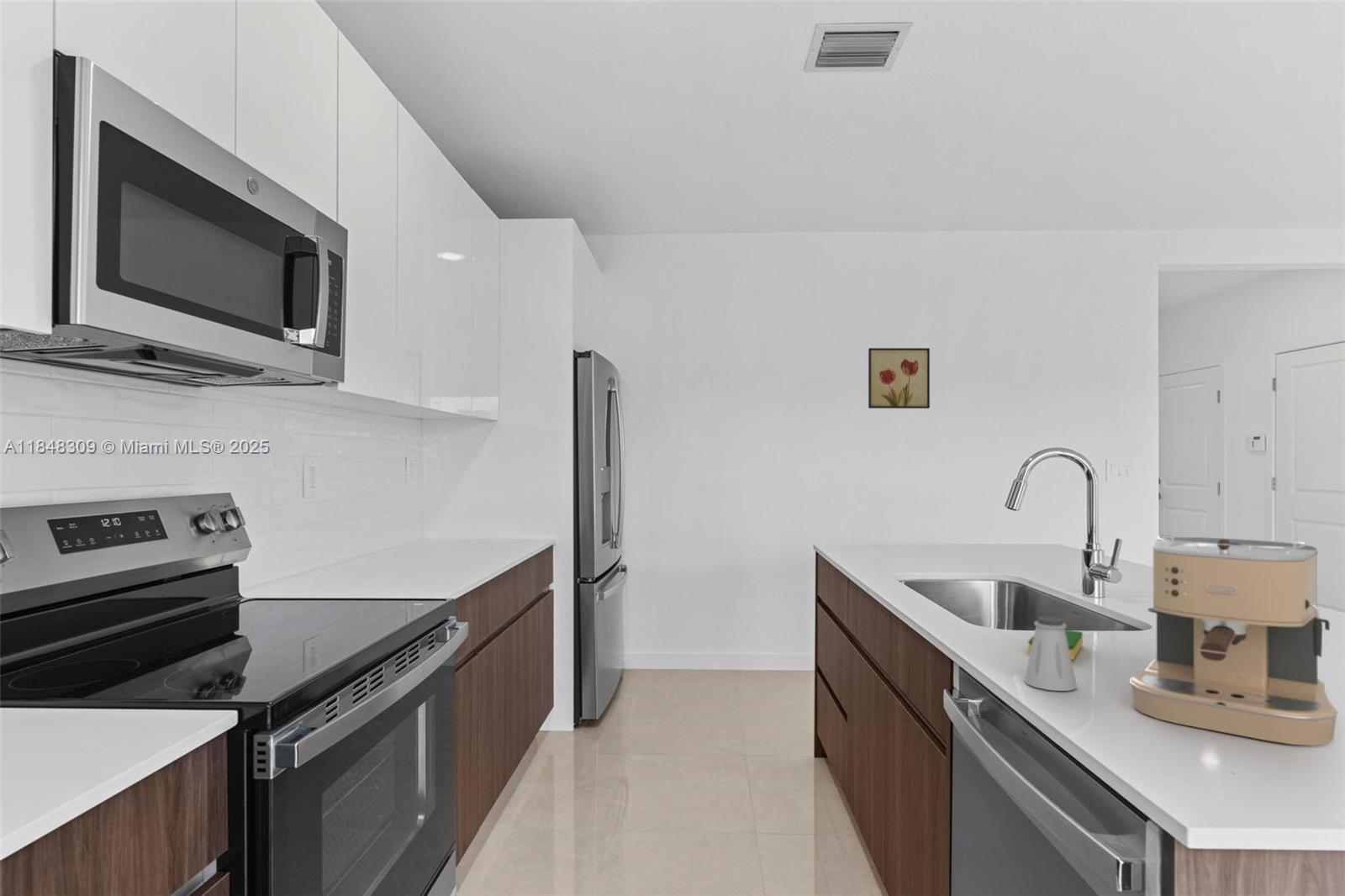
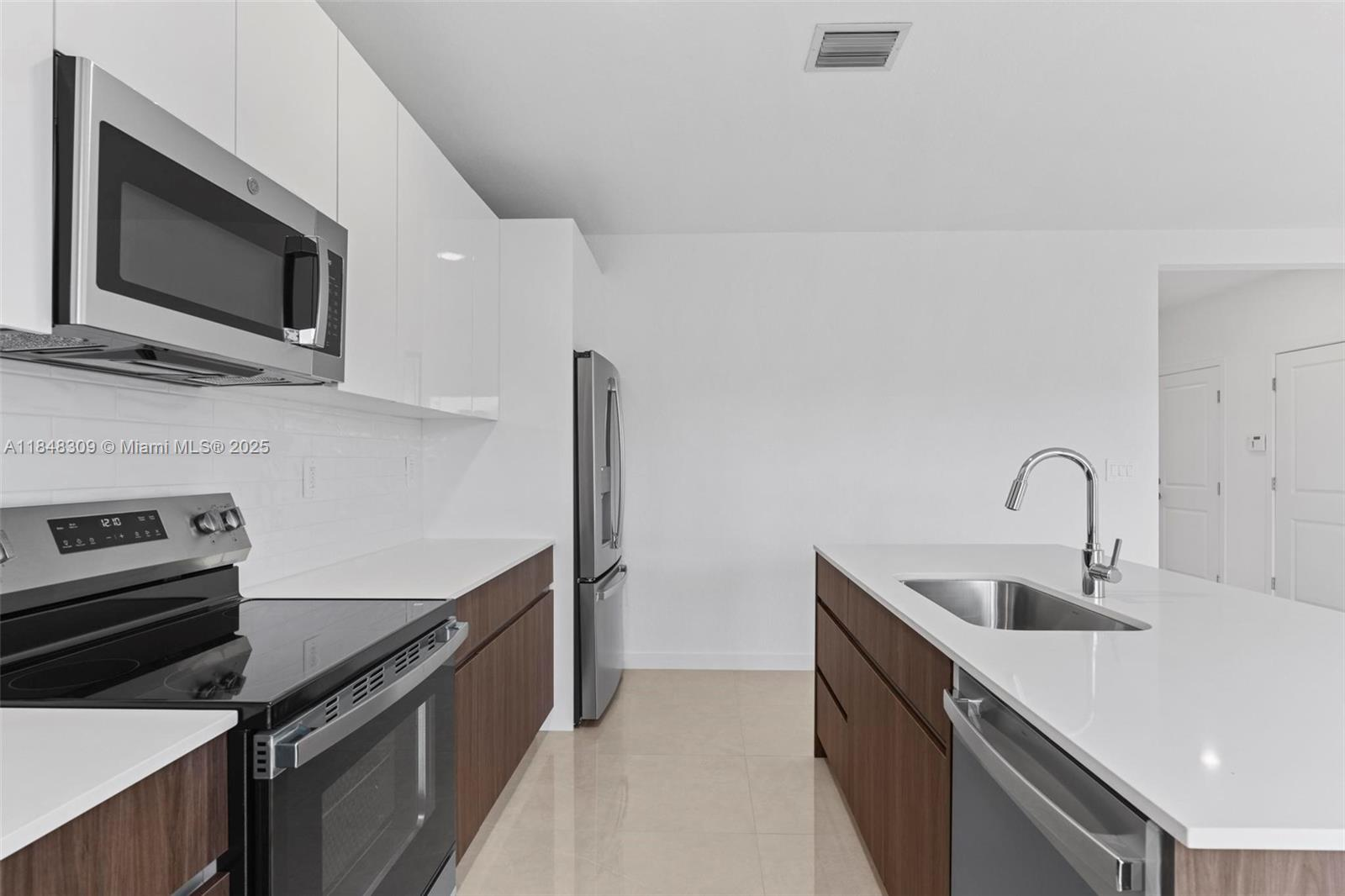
- coffee maker [1129,534,1339,746]
- dish sponge [1027,629,1084,661]
- wall art [868,347,931,409]
- saltshaker [1023,615,1078,692]
